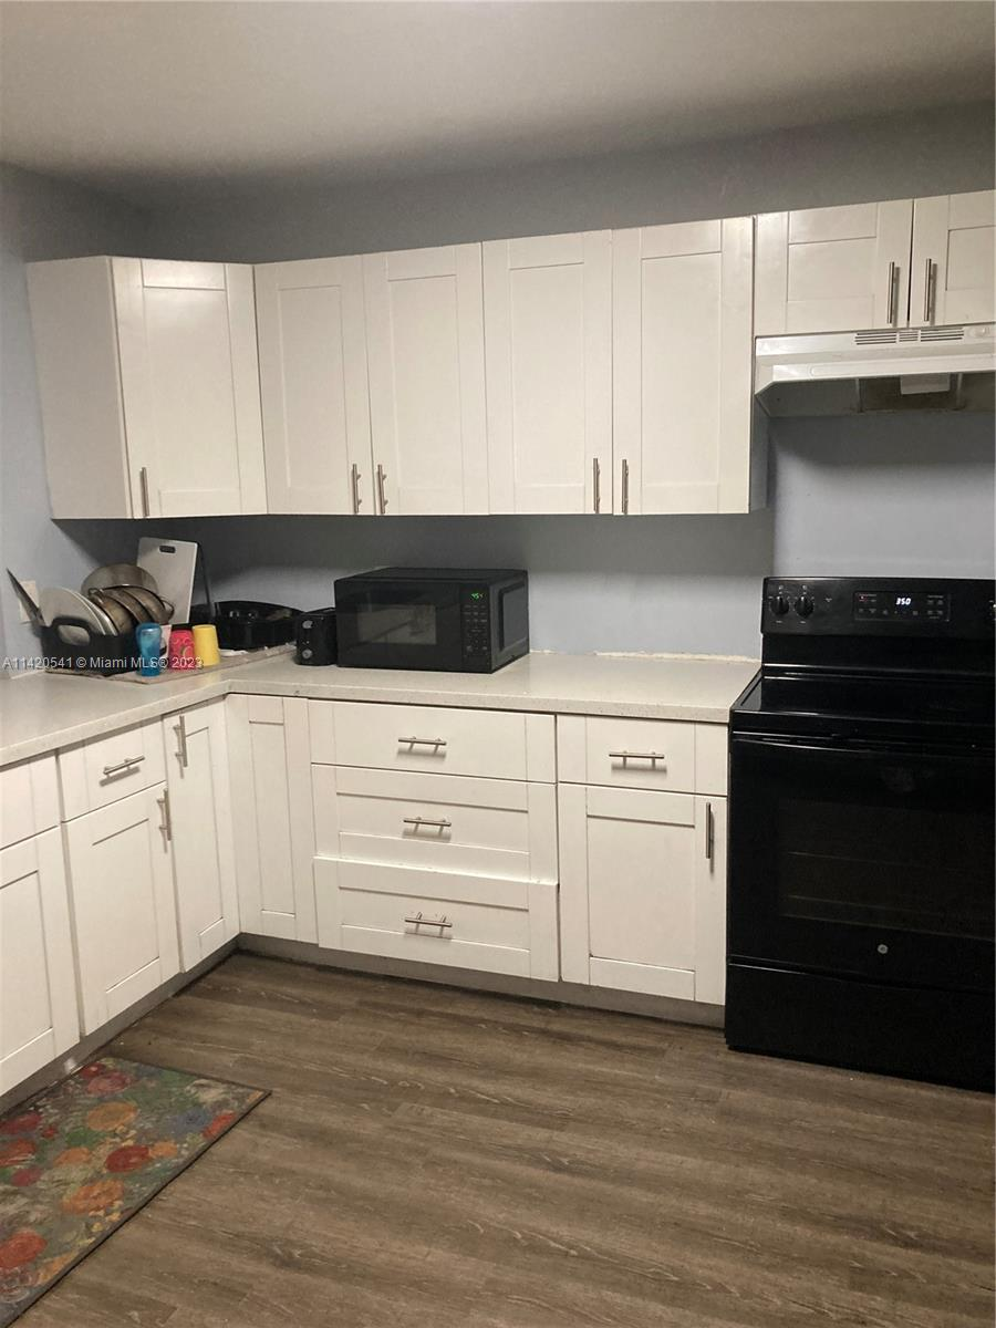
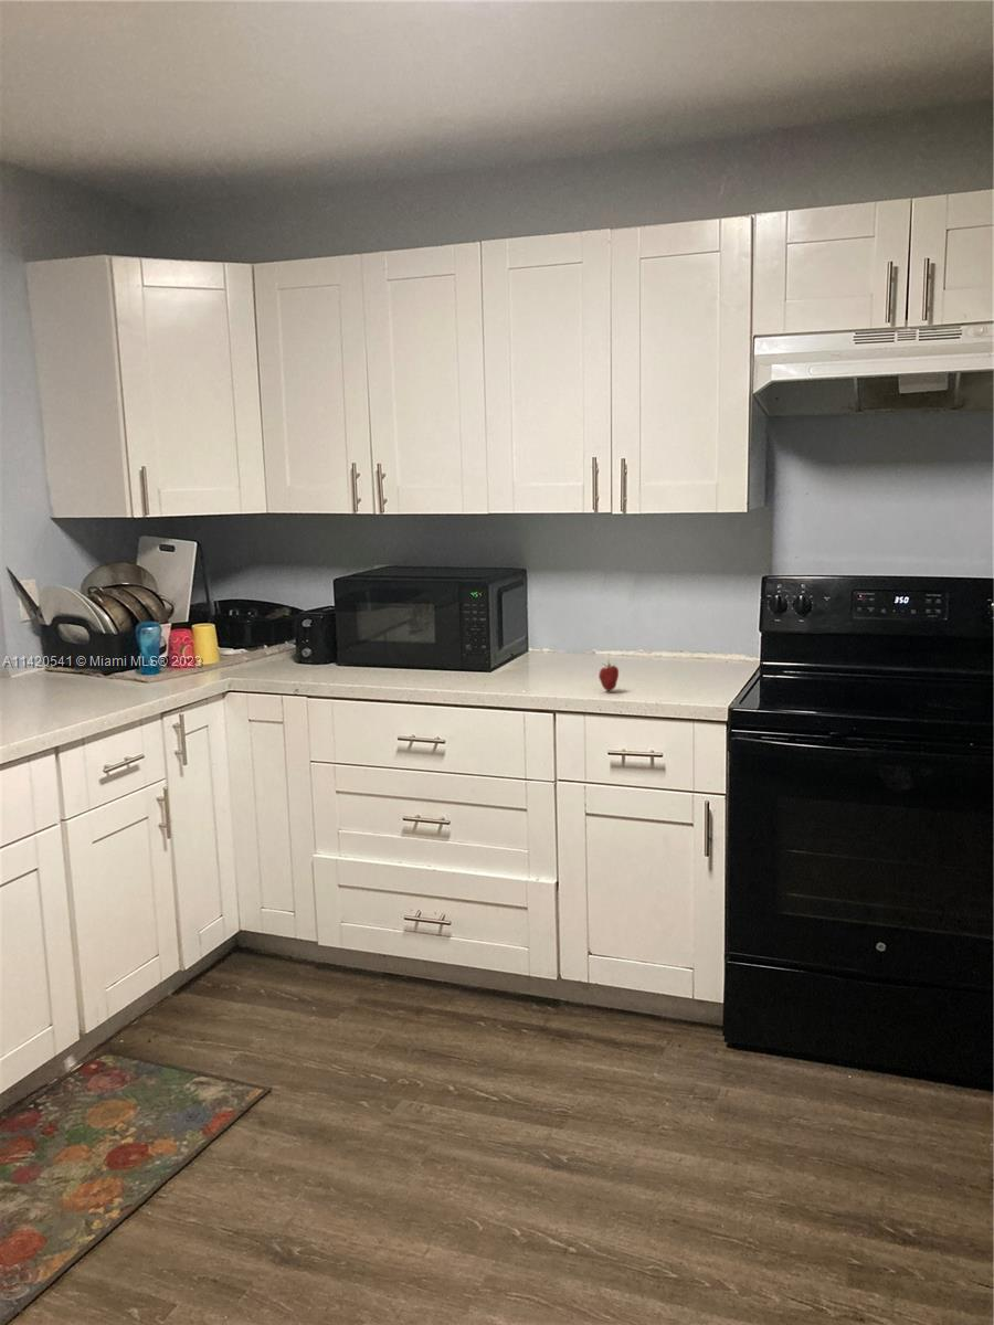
+ fruit [598,659,620,692]
